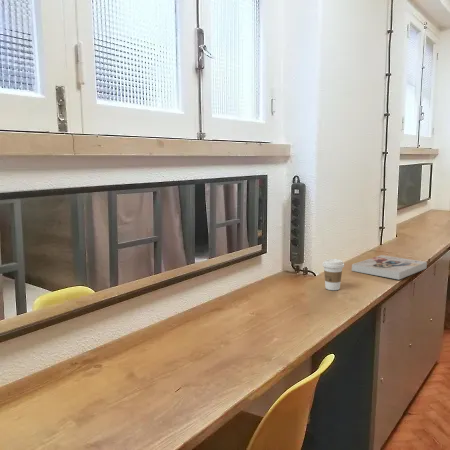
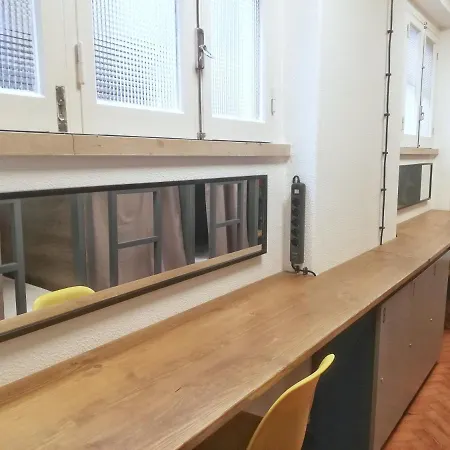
- book [351,254,428,281]
- coffee cup [321,258,345,291]
